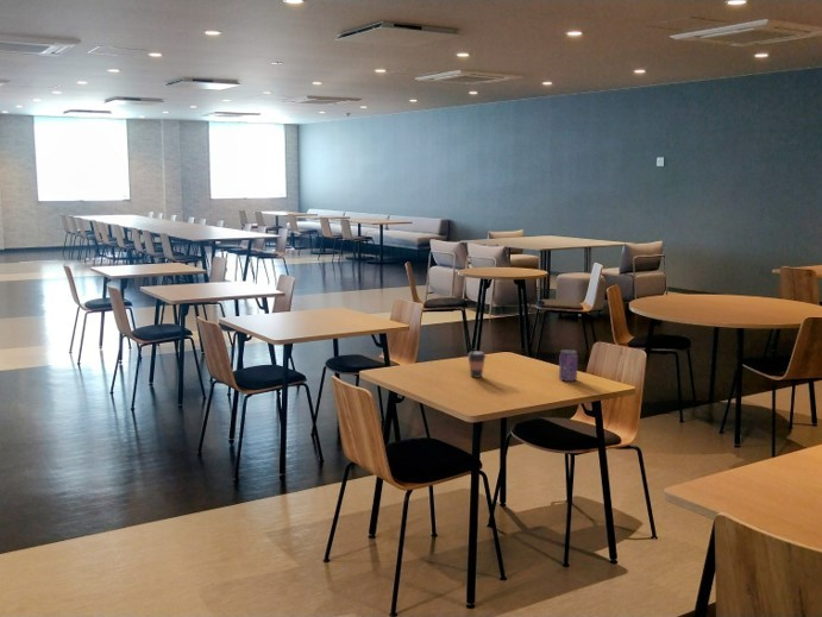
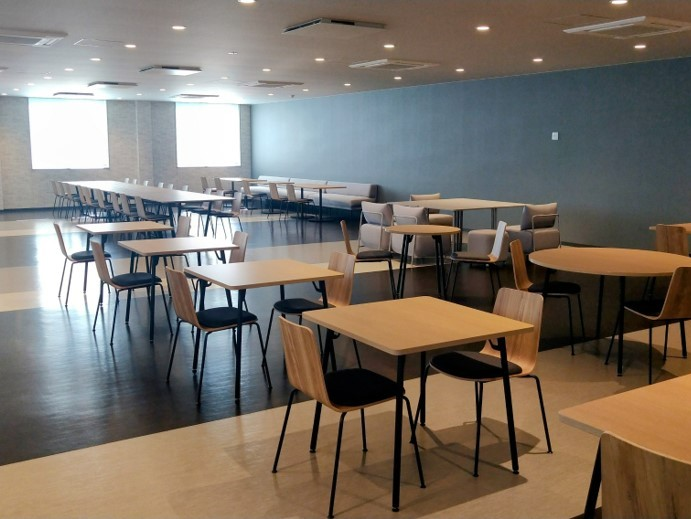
- beverage can [558,348,579,383]
- coffee cup [466,351,488,379]
